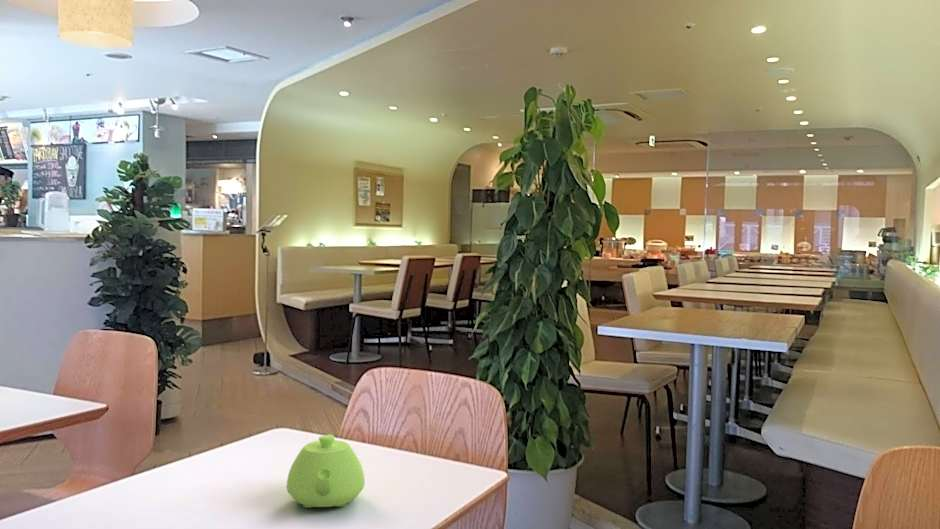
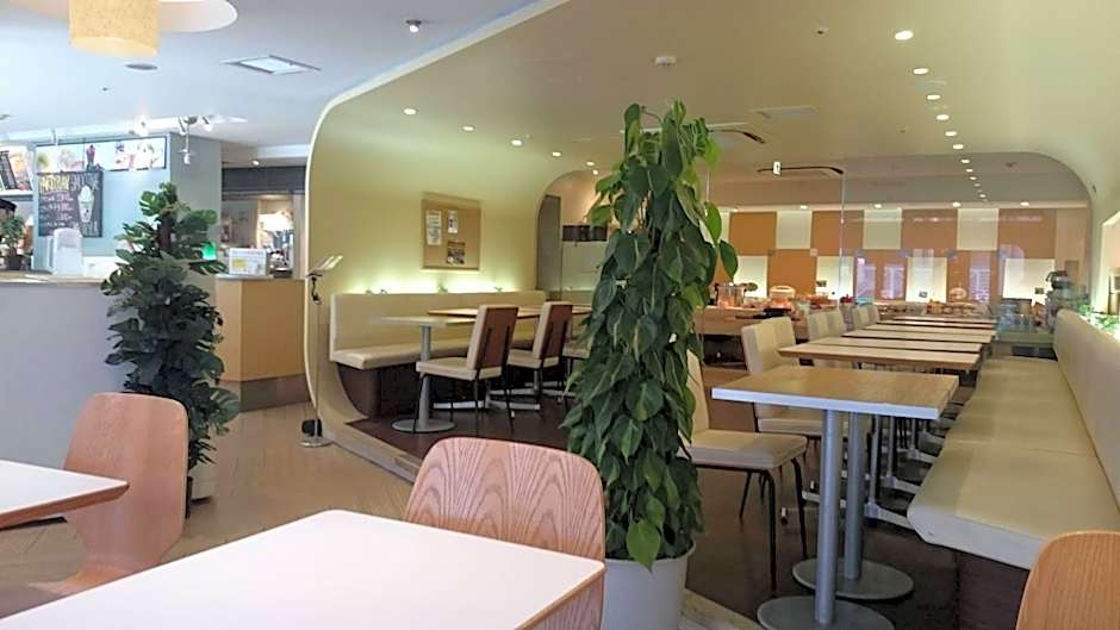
- teapot [286,433,366,509]
